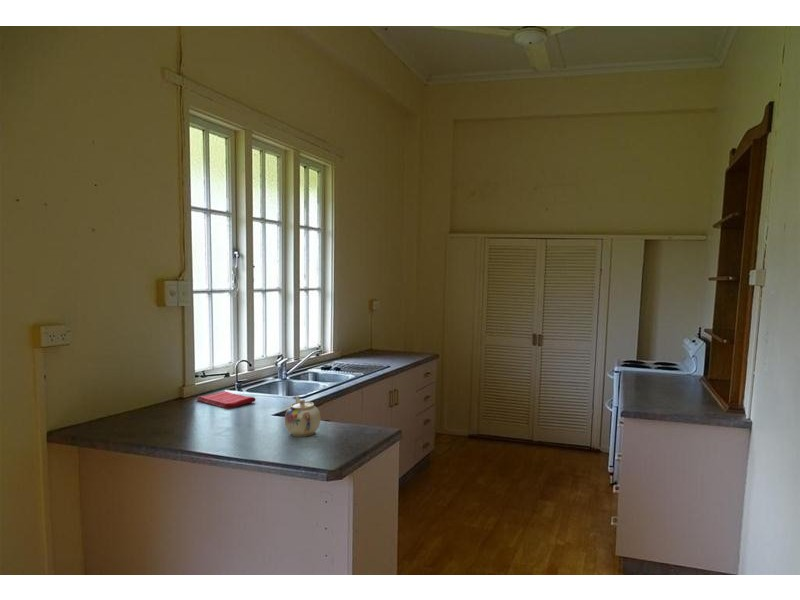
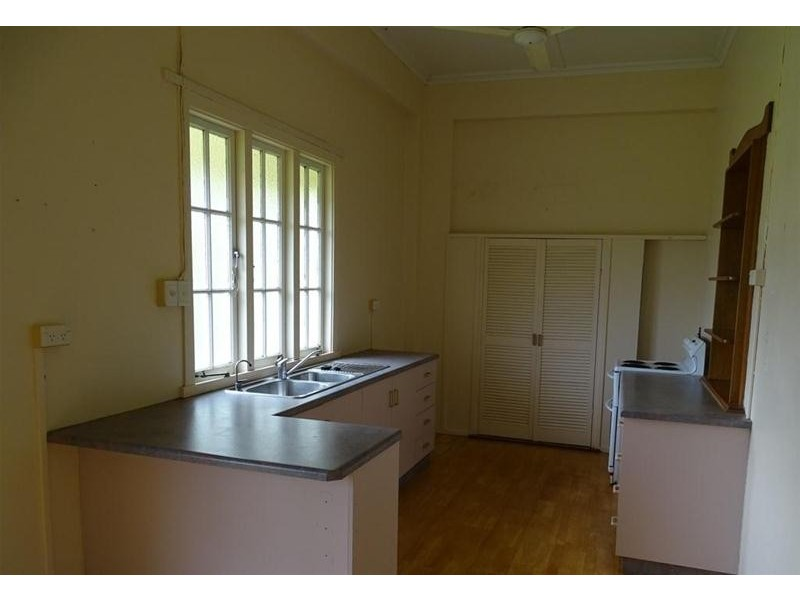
- teapot [284,396,321,438]
- dish towel [196,390,256,410]
